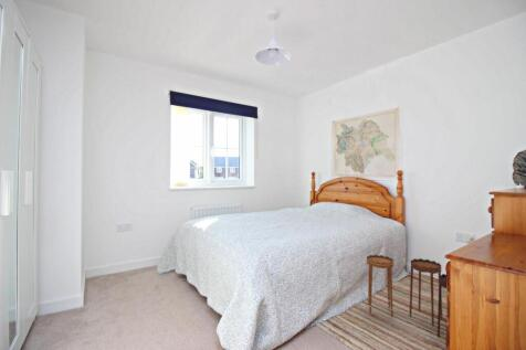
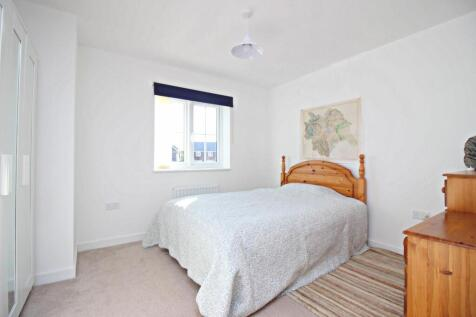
- side table [366,254,448,338]
